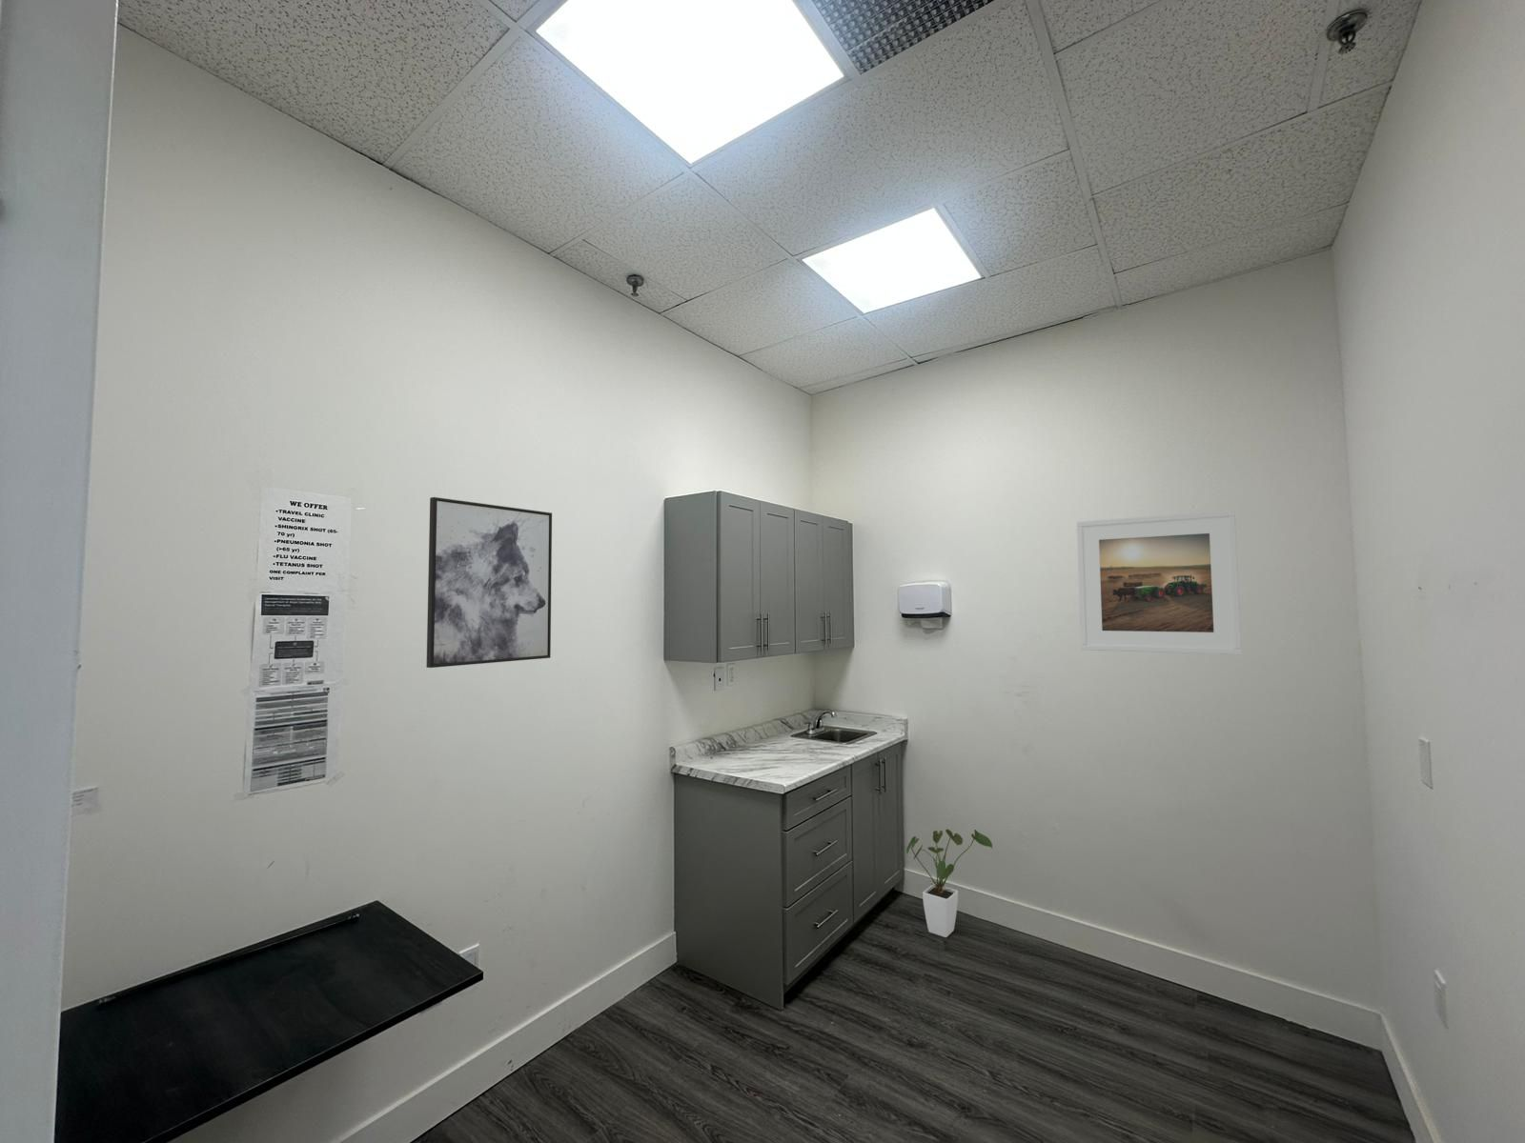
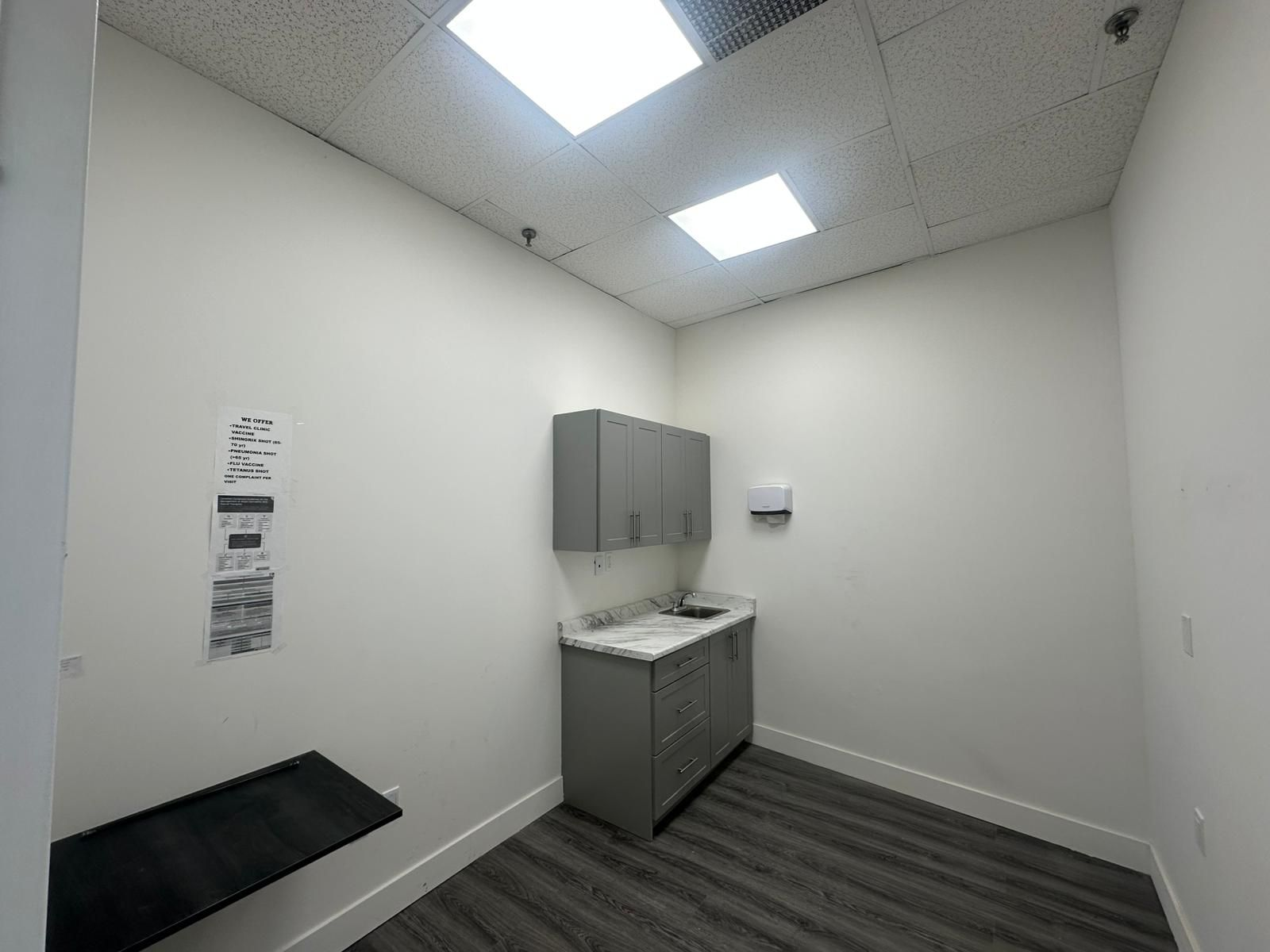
- house plant [905,828,994,938]
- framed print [1076,509,1243,657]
- wall art [426,496,552,669]
